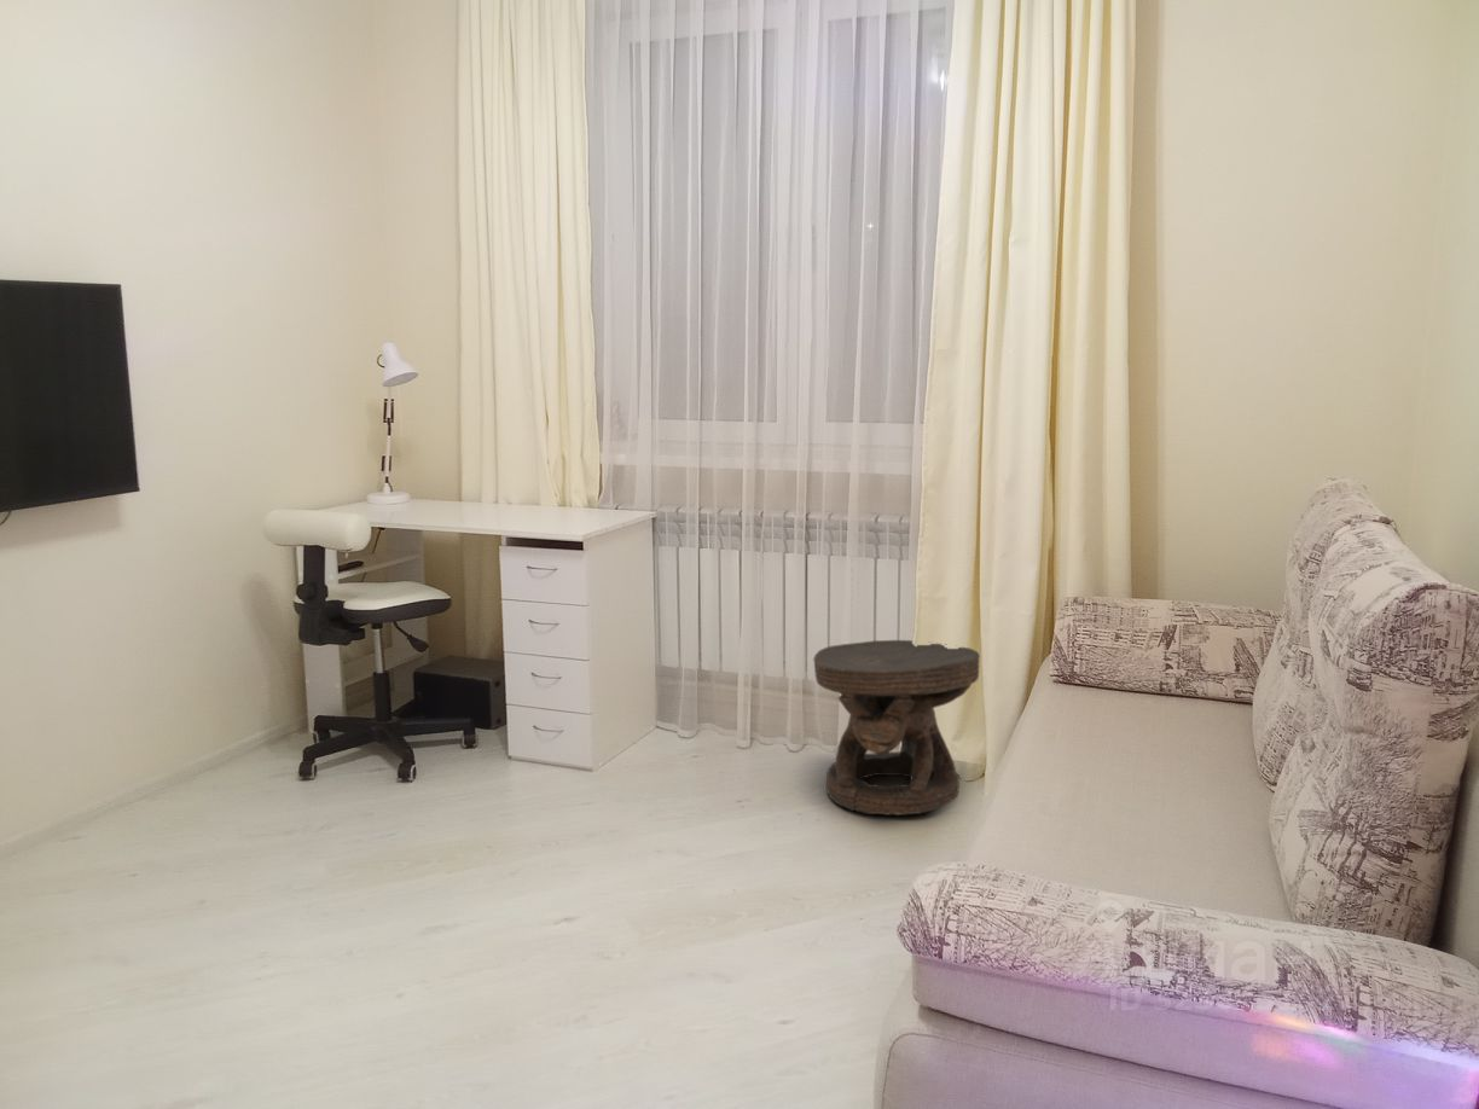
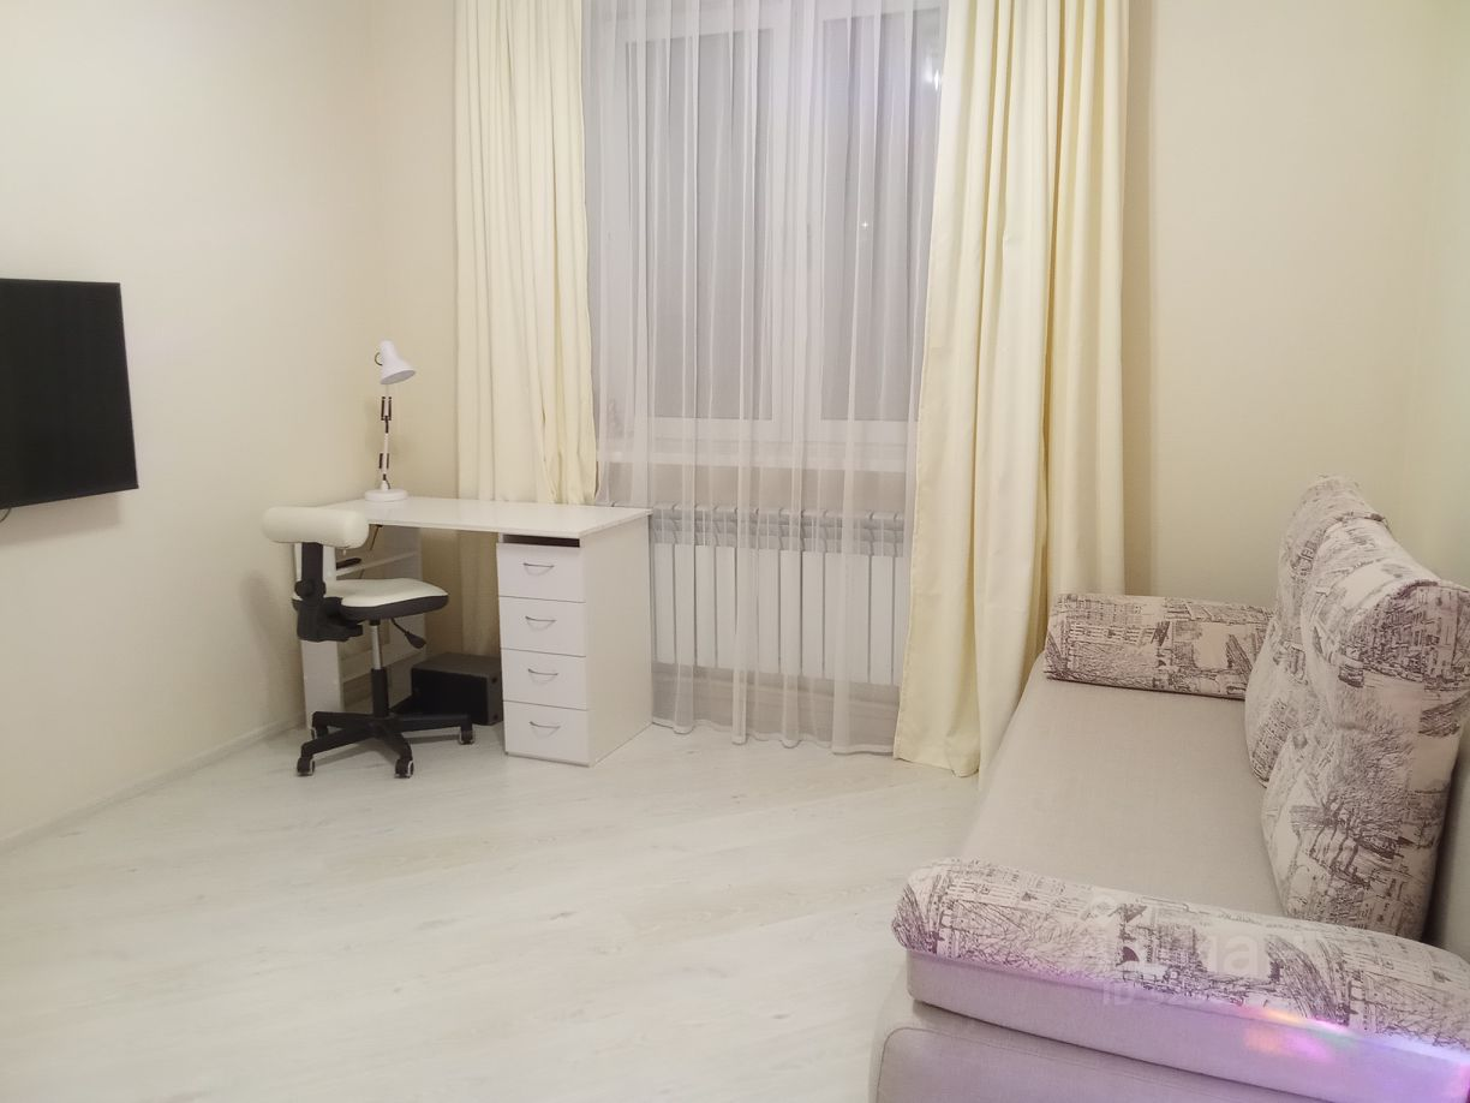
- carved stool [812,639,981,817]
